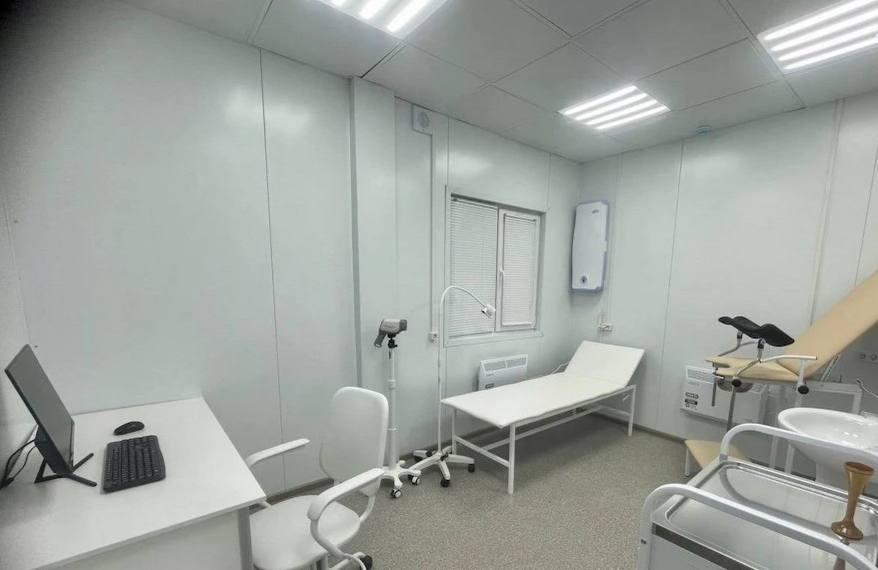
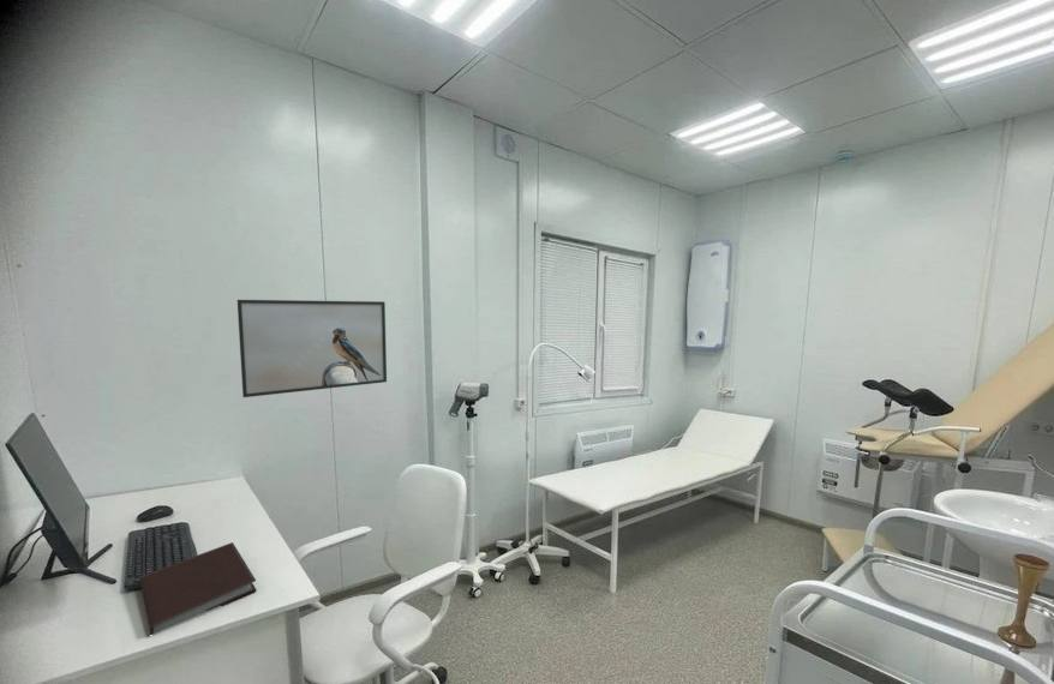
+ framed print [236,299,388,398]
+ notebook [139,541,257,634]
